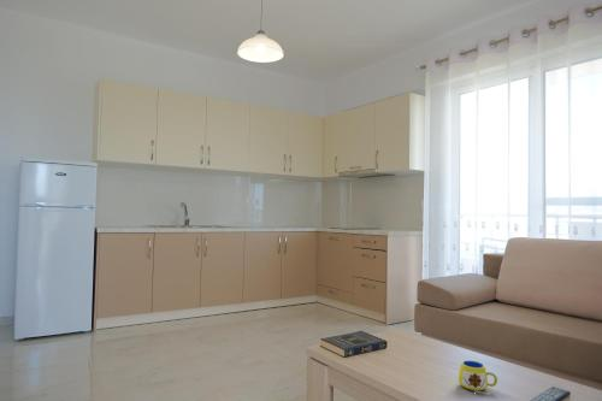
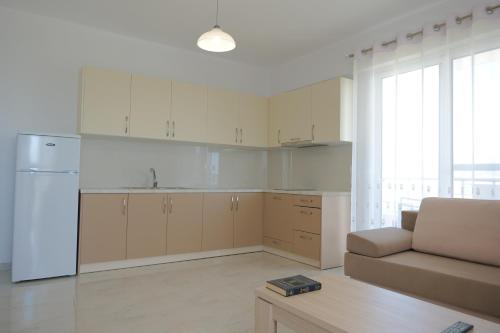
- mug [458,359,498,395]
